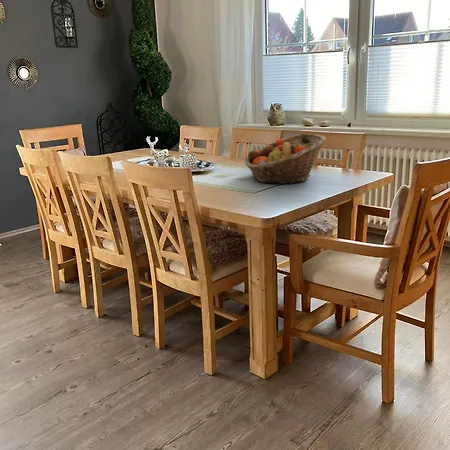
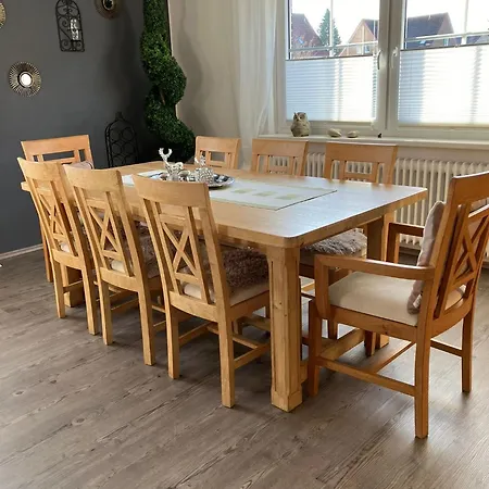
- fruit basket [244,133,327,185]
